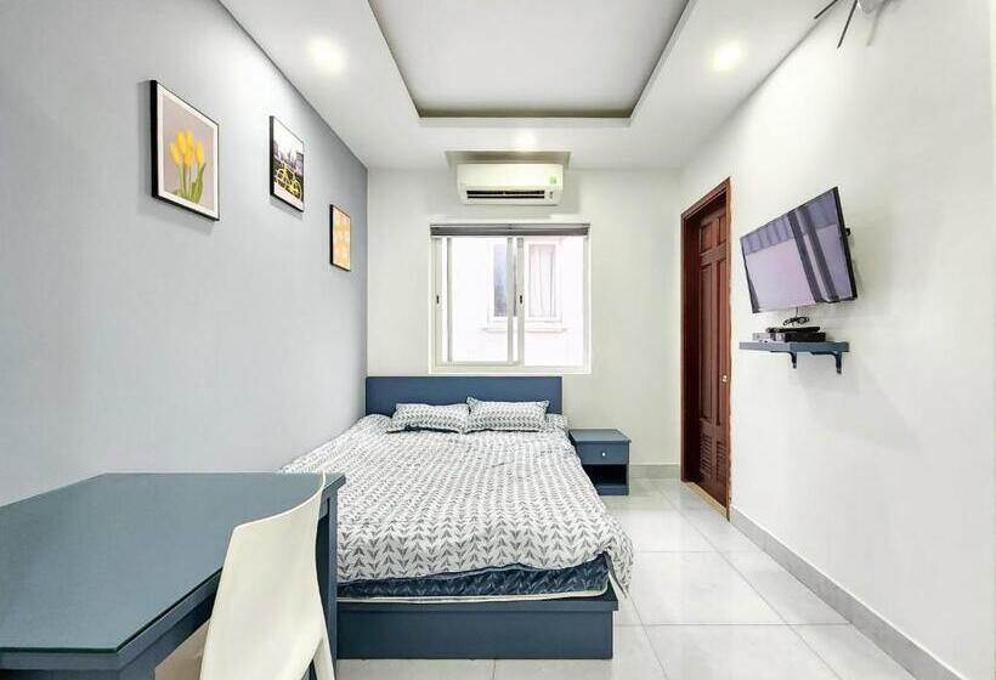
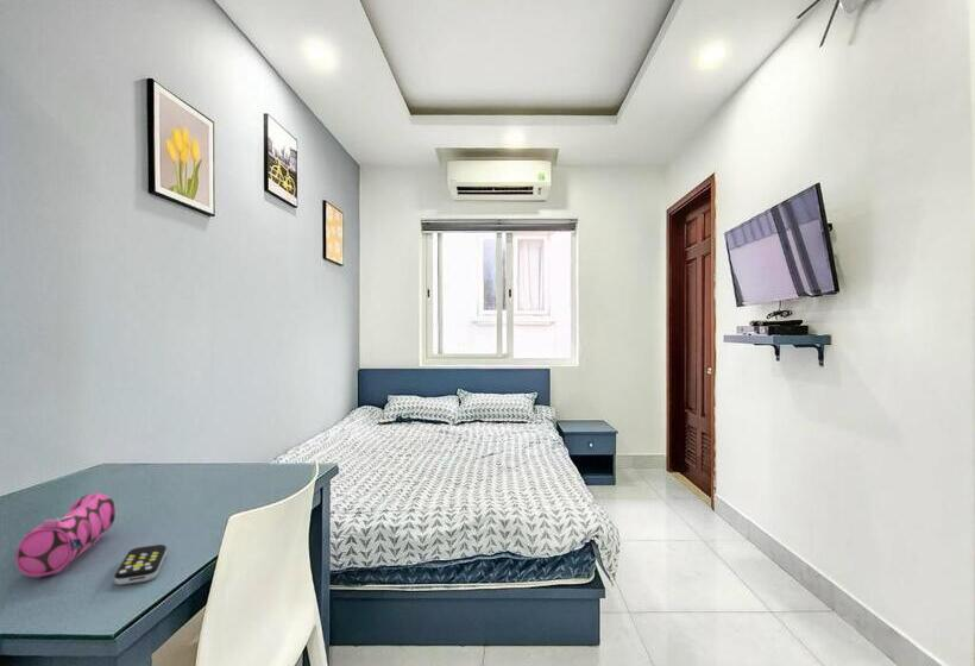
+ remote control [113,544,168,586]
+ pencil case [14,491,117,578]
